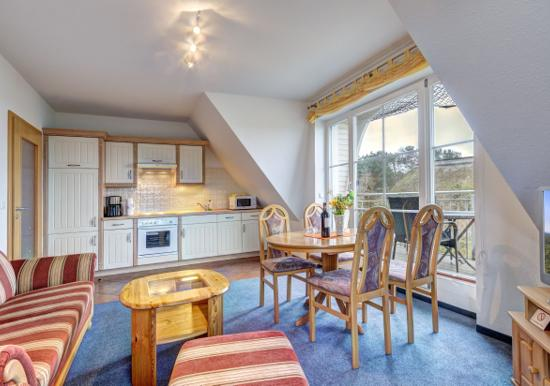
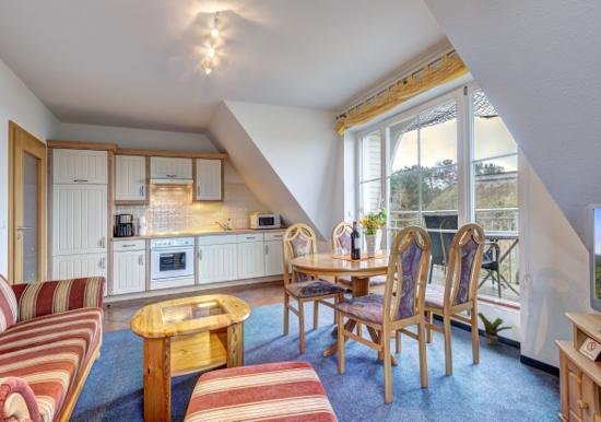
+ potted plant [476,312,514,347]
